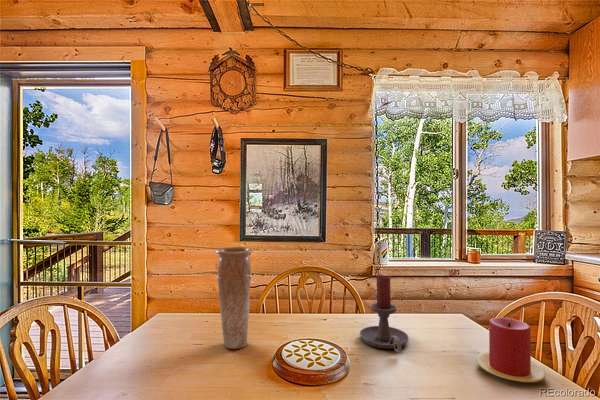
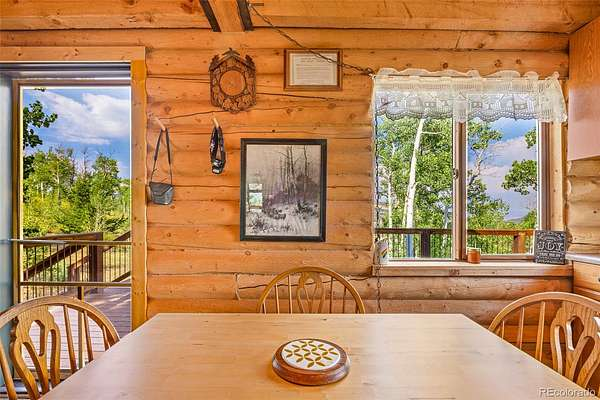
- candle holder [359,273,410,353]
- vase [214,246,254,350]
- candle [476,317,547,383]
